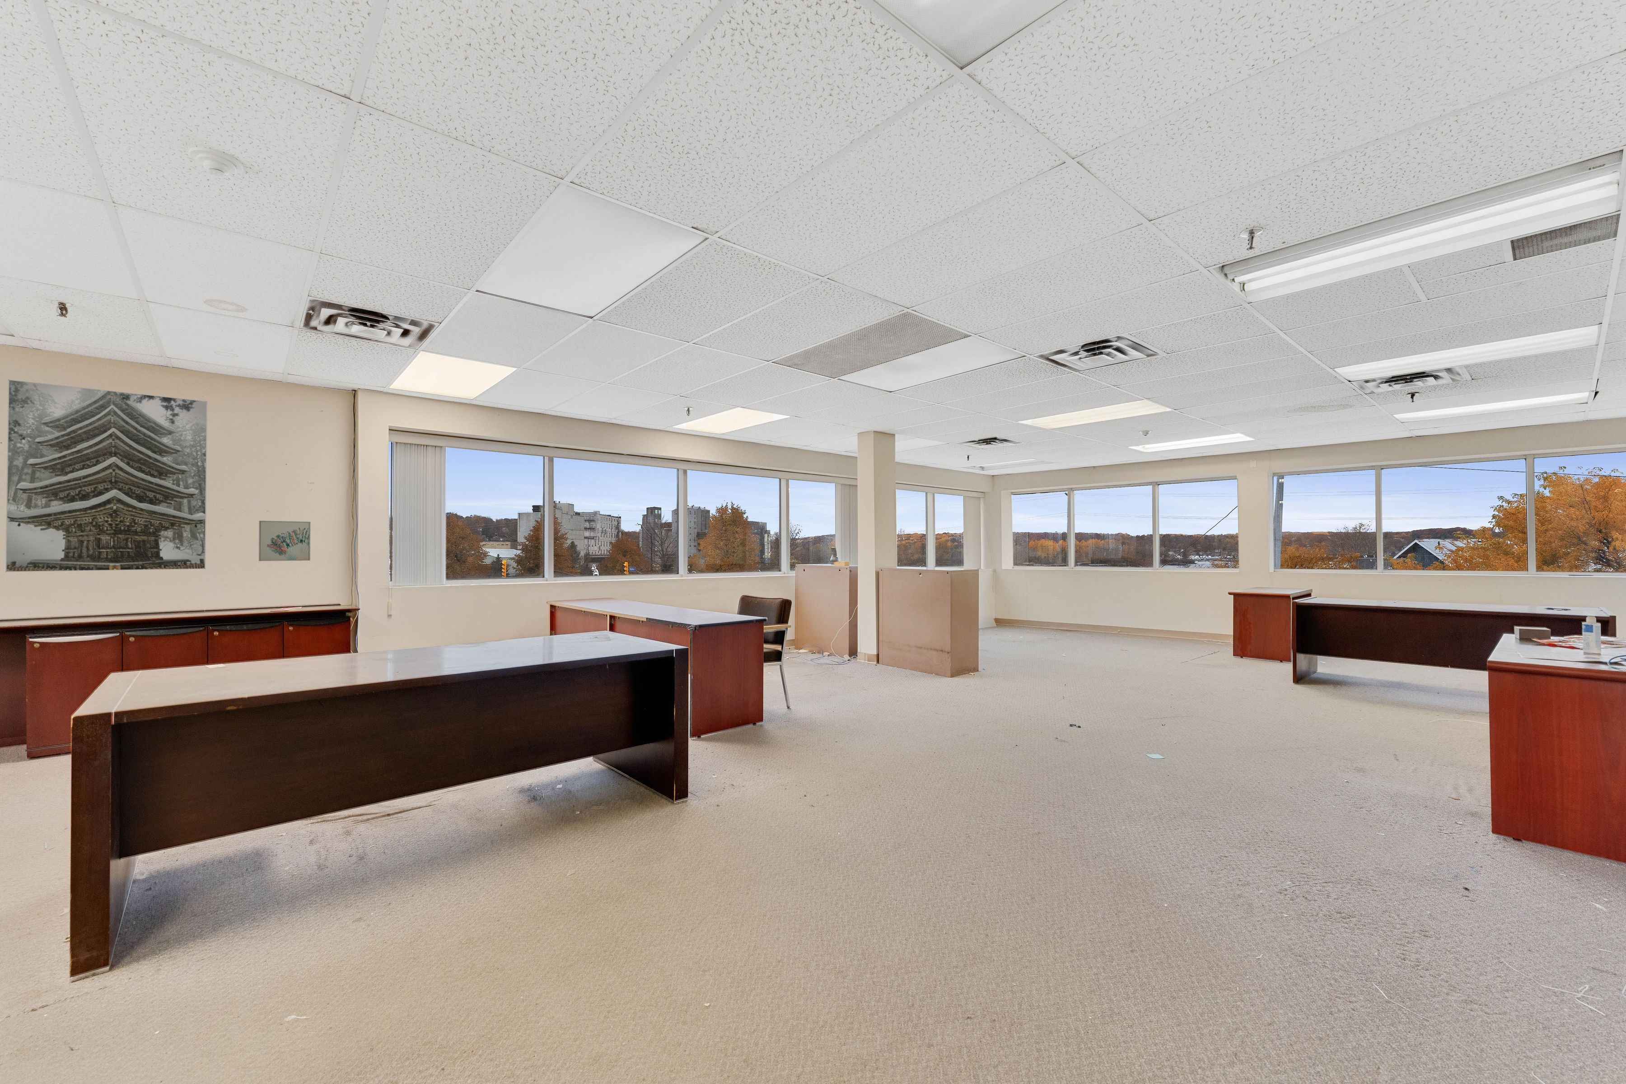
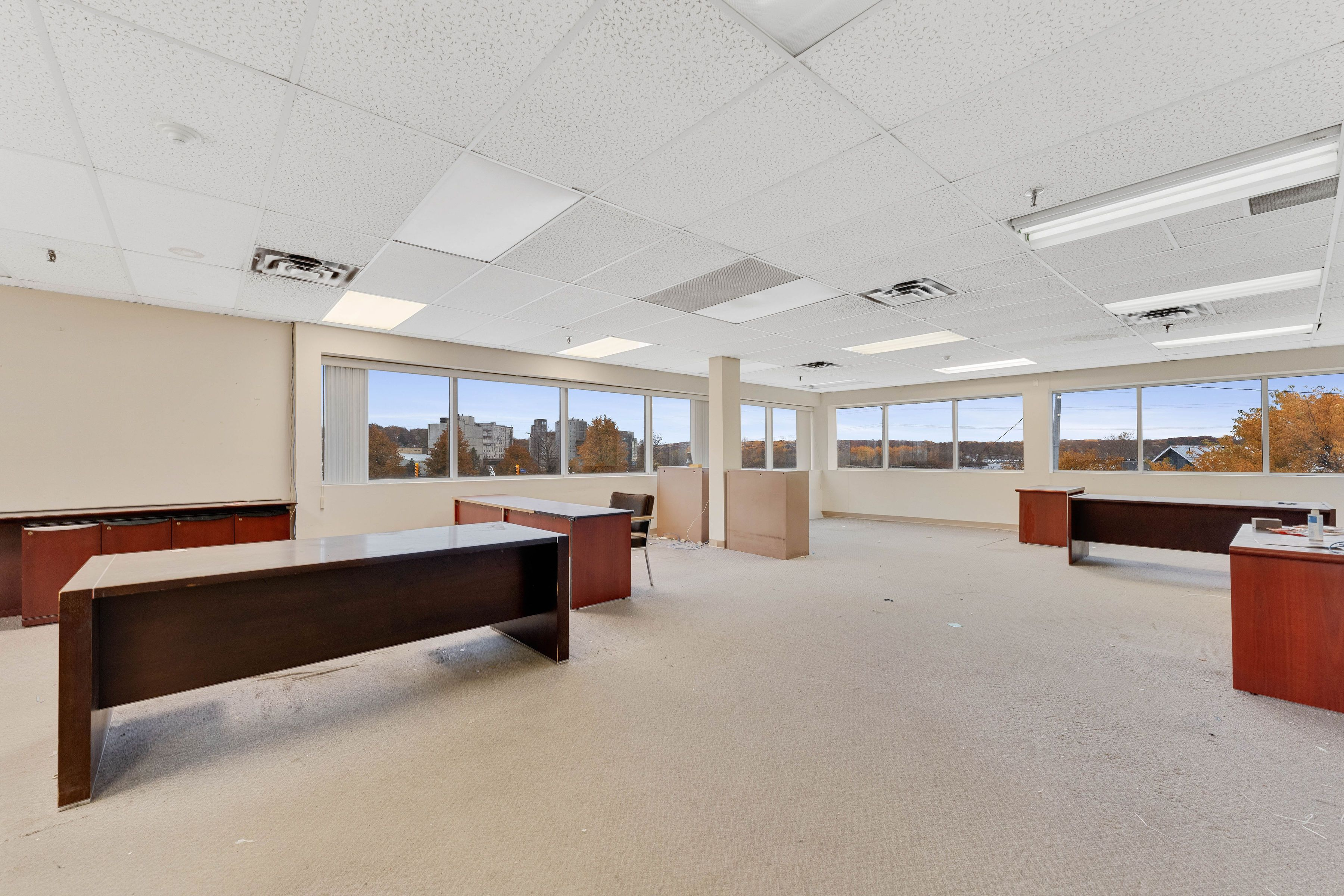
- wall art [259,520,311,561]
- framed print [5,379,208,572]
